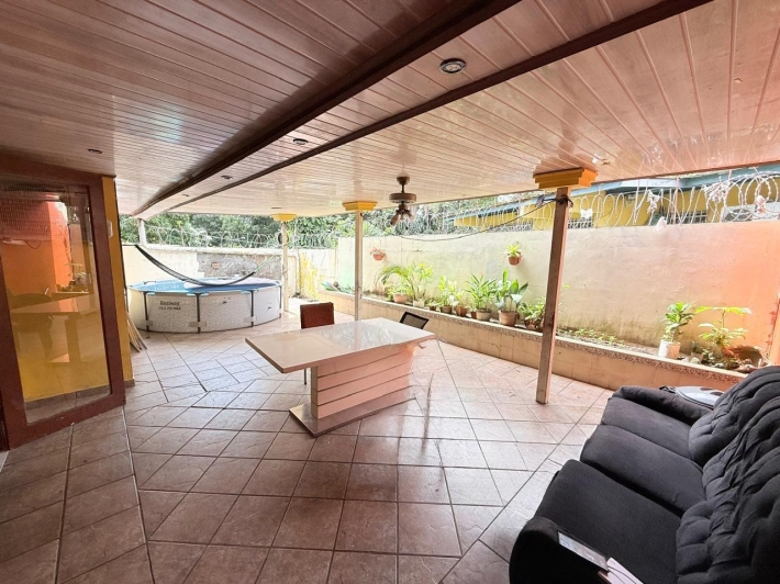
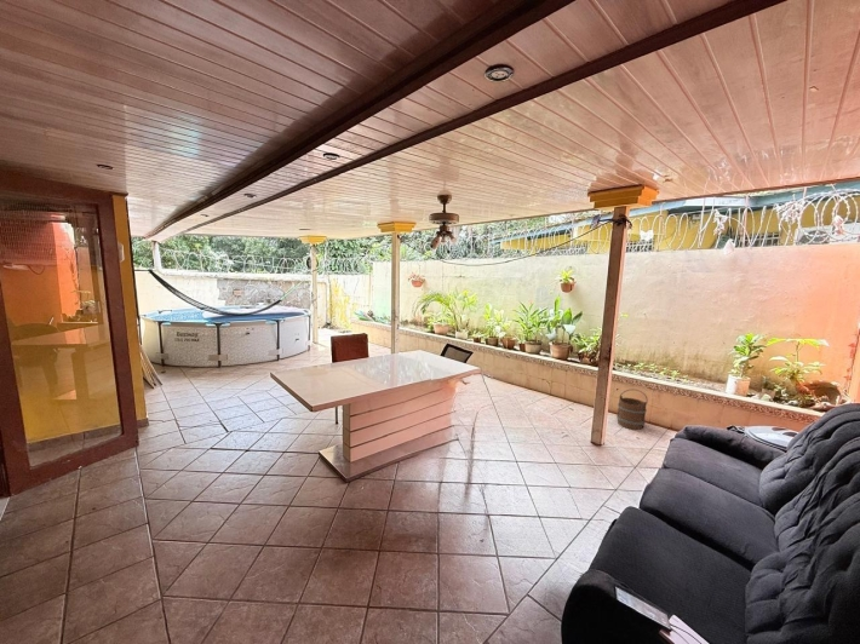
+ bucket [615,387,649,431]
